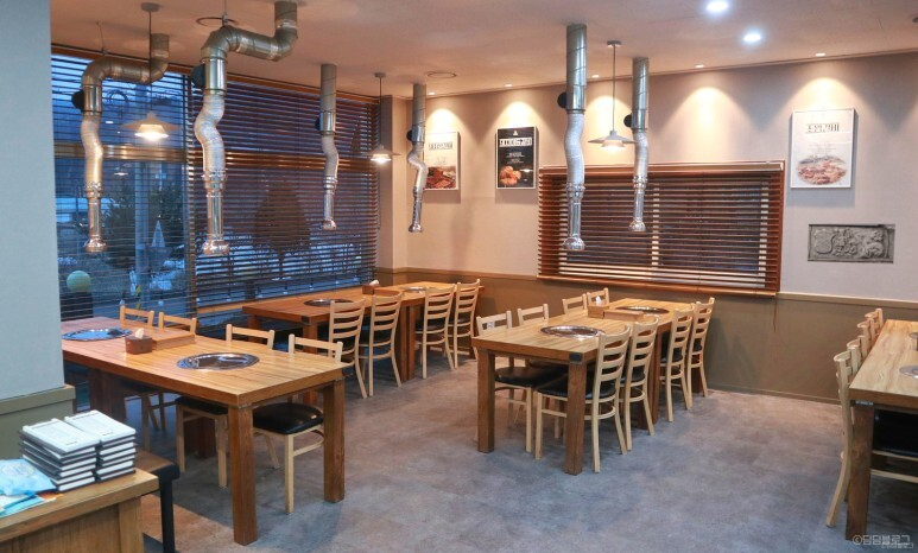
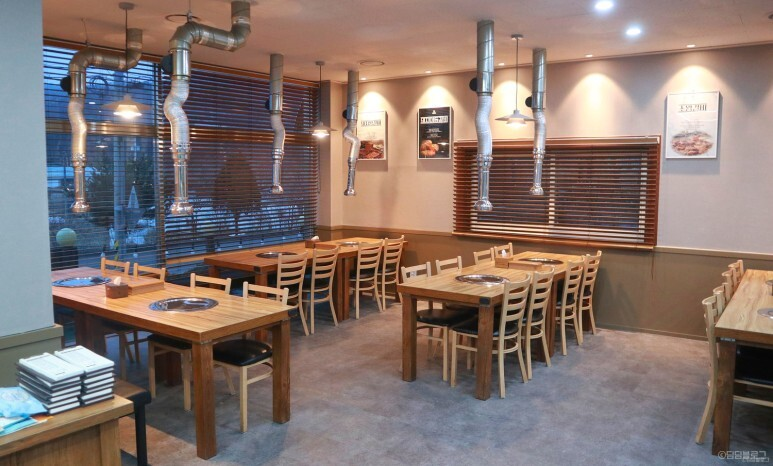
- relief panel [806,223,897,265]
